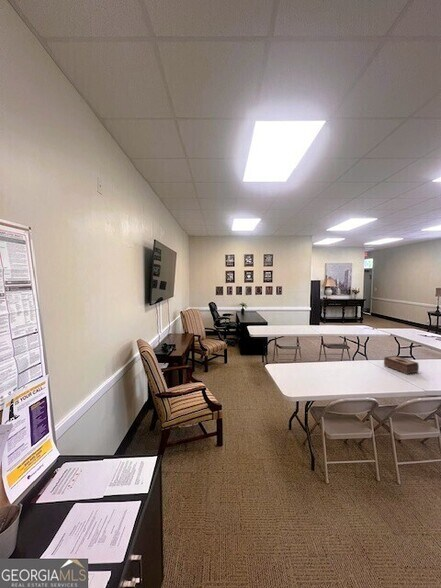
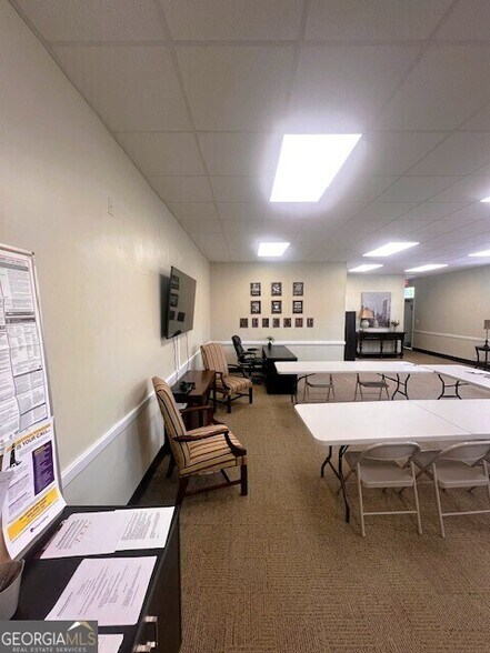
- tissue box [383,355,420,375]
